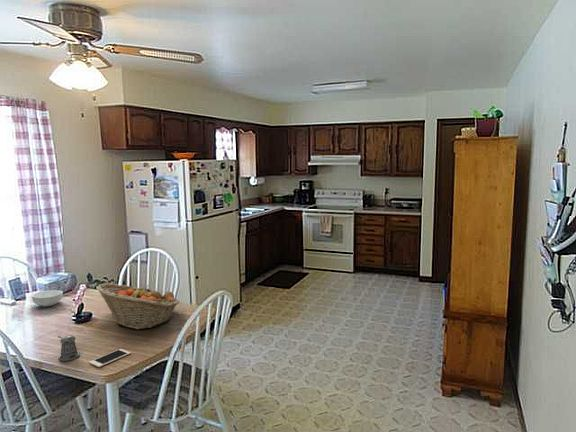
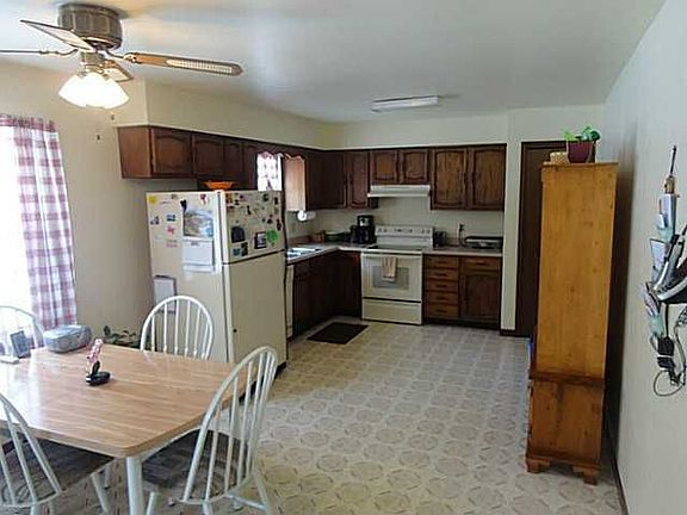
- fruit basket [95,283,180,330]
- pepper shaker [57,335,80,362]
- cell phone [88,348,131,368]
- cereal bowl [31,289,64,307]
